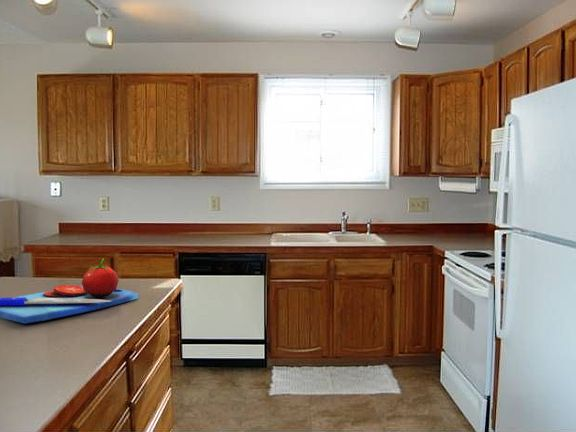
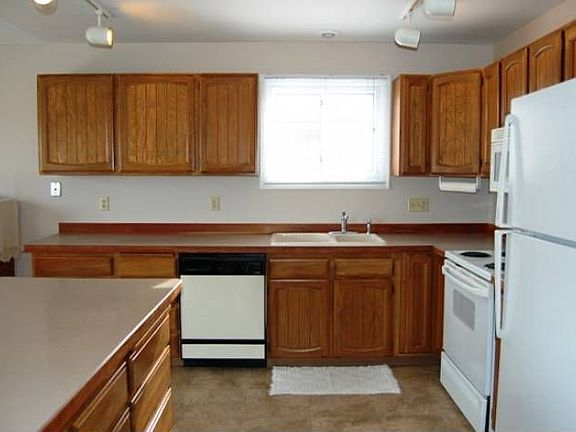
- chopping board [0,258,139,325]
